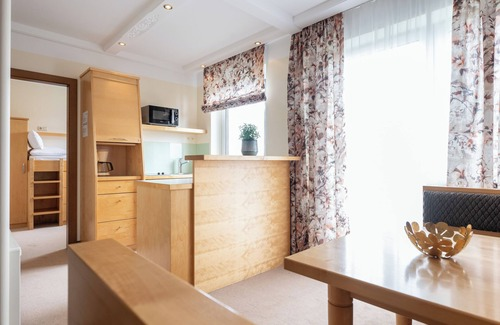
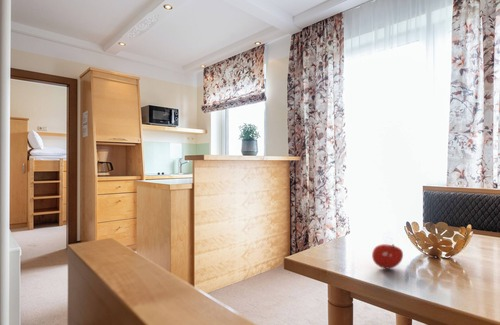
+ fruit [371,243,404,270]
